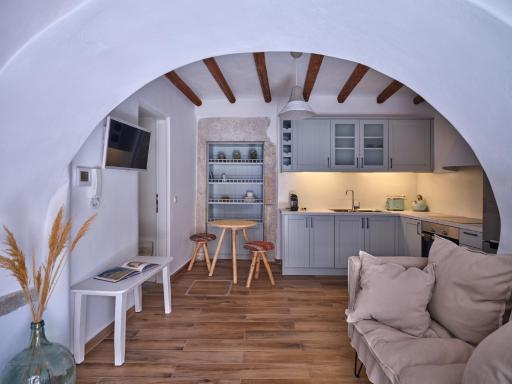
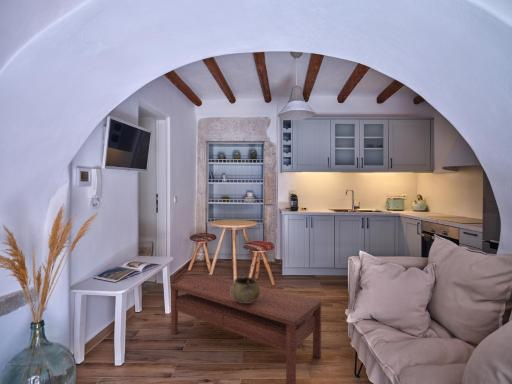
+ coffee table [170,273,323,384]
+ decorative bowl [231,276,260,303]
